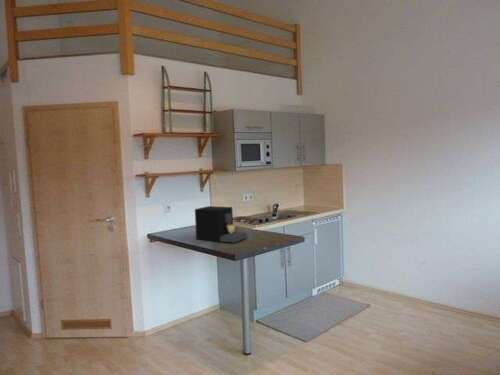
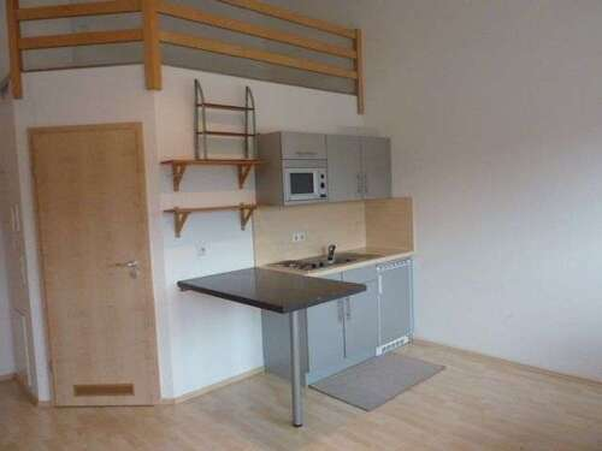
- coffee maker [194,205,248,244]
